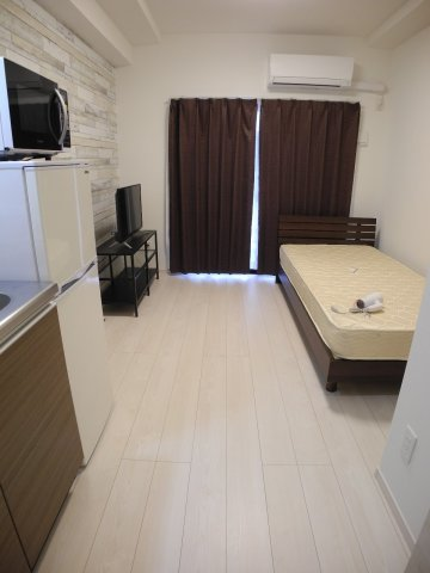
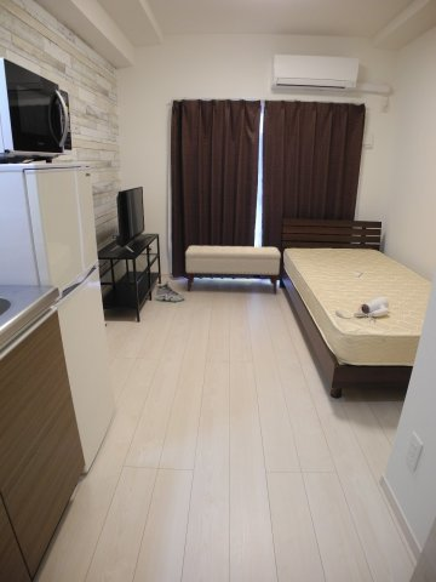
+ bench [184,245,282,295]
+ sneaker [155,280,185,303]
